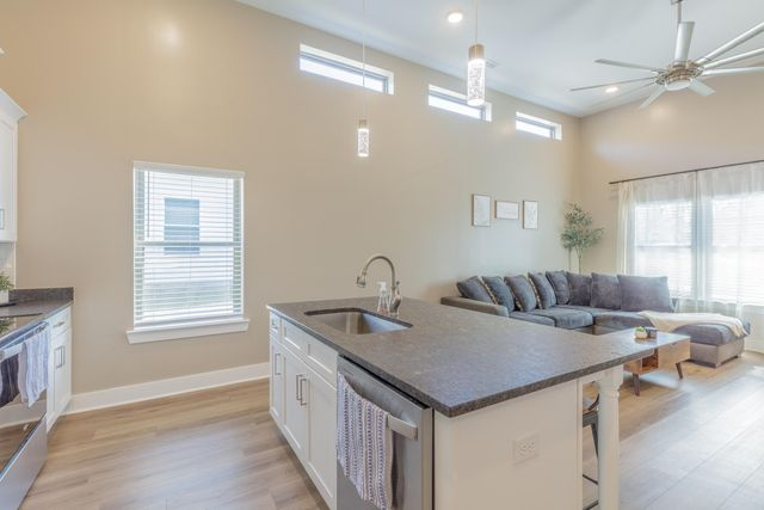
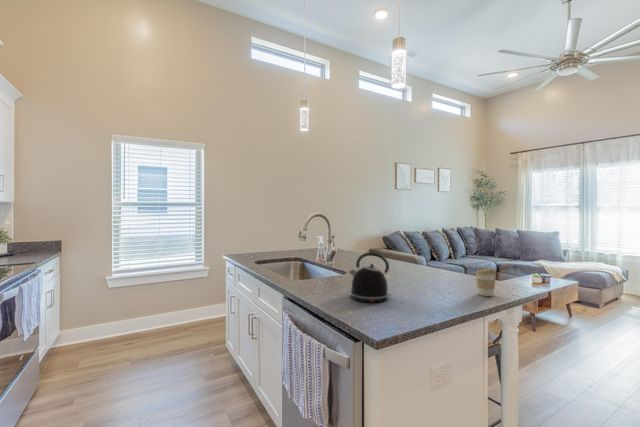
+ kettle [347,251,392,303]
+ coffee cup [474,267,497,297]
